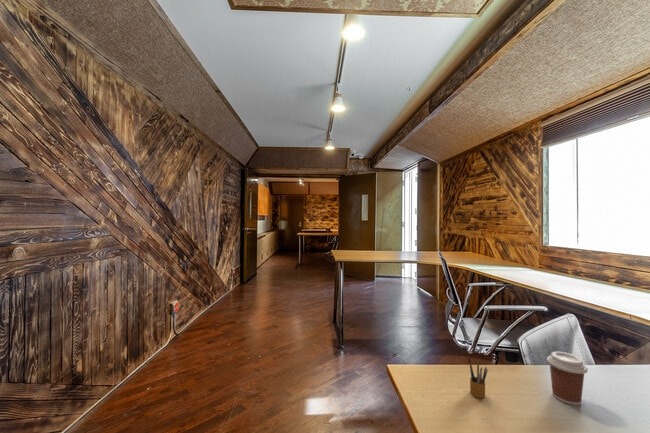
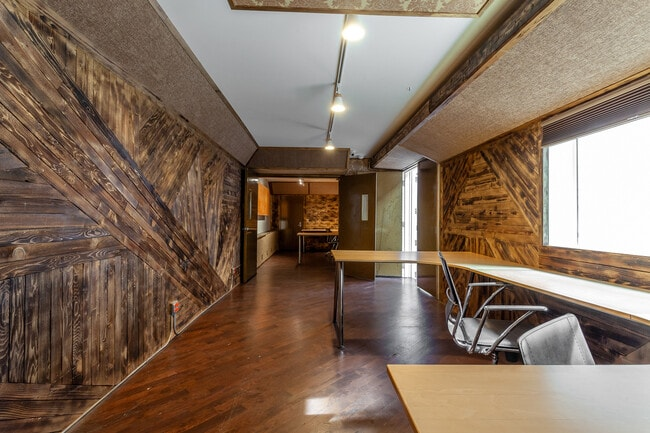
- pencil box [467,355,489,399]
- coffee cup [546,351,589,406]
